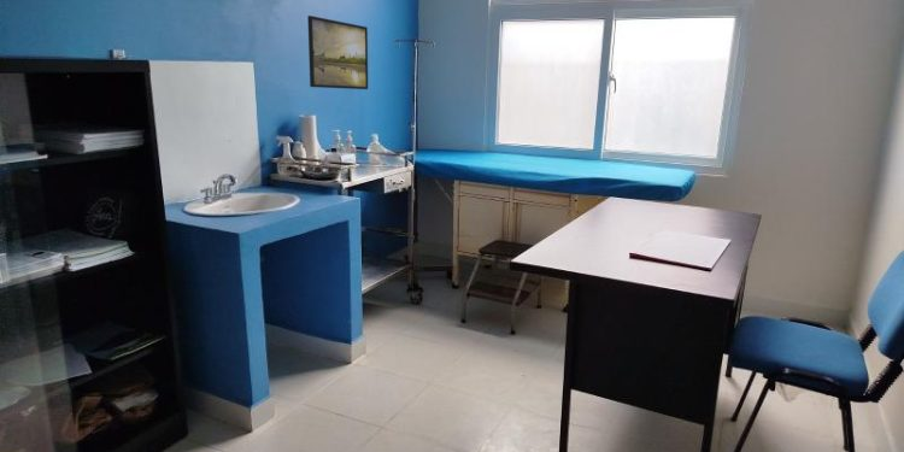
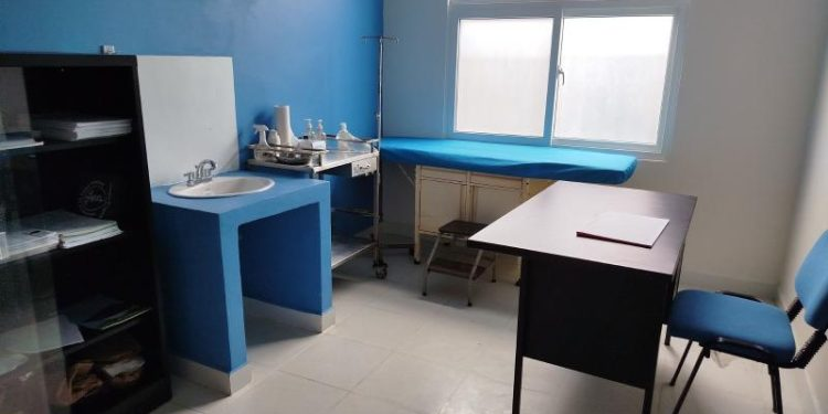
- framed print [306,14,369,90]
